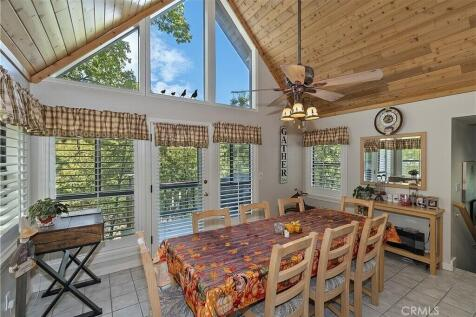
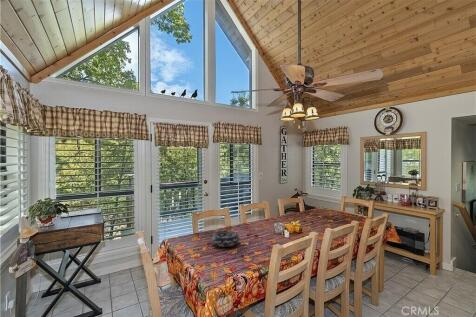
+ decorative bowl [210,230,241,248]
